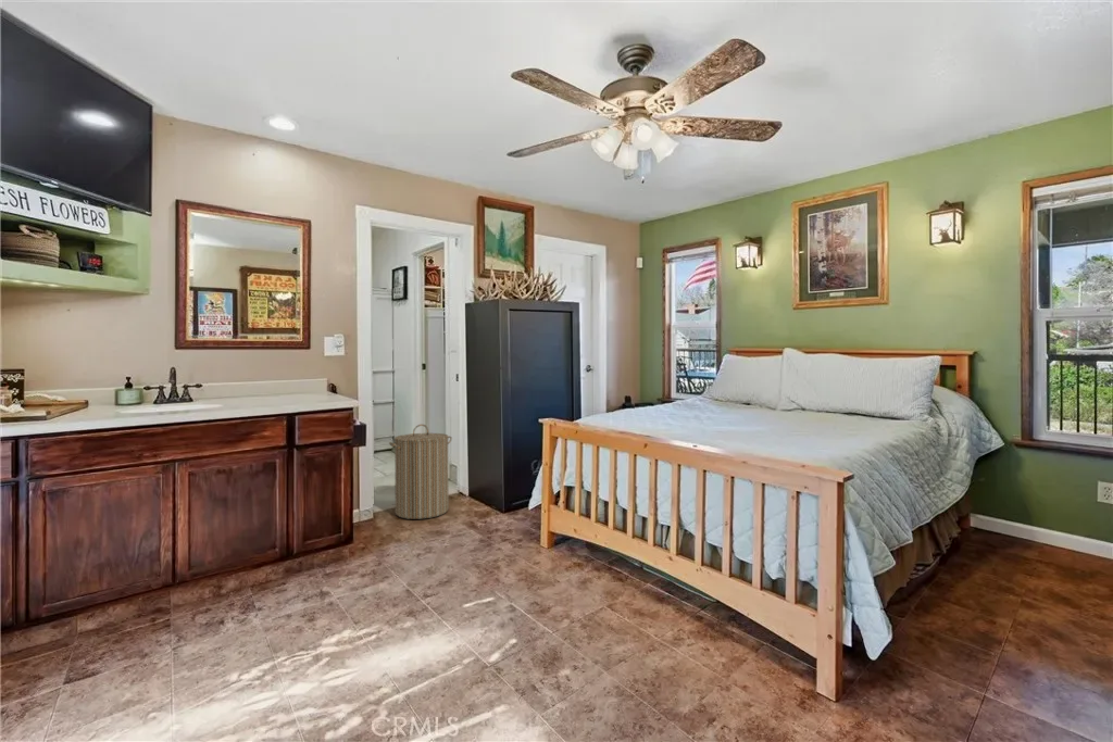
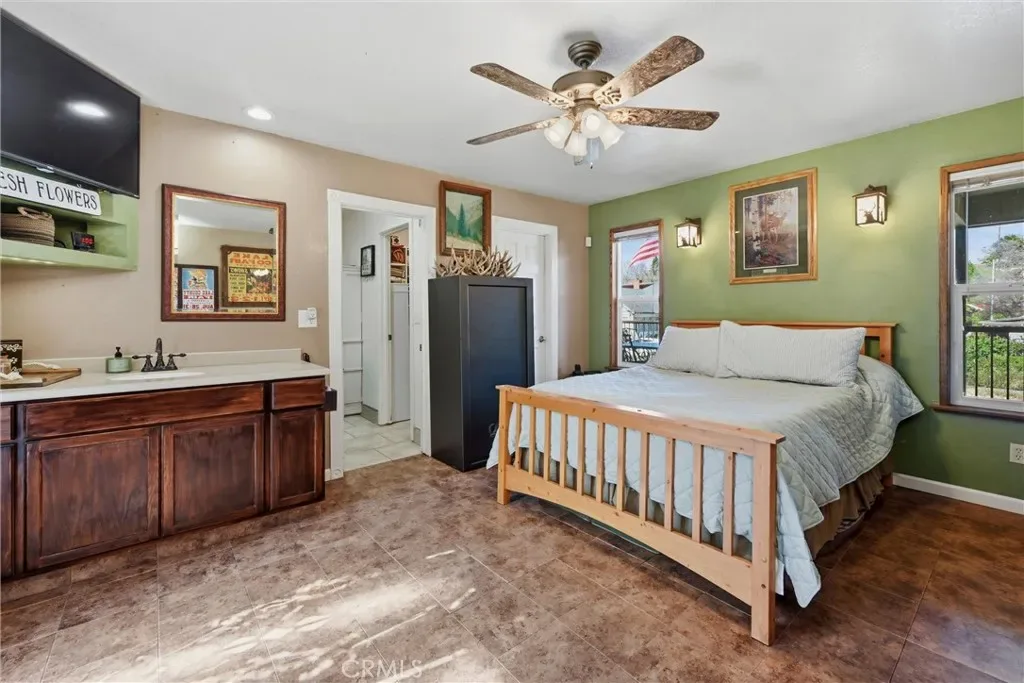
- laundry hamper [388,424,453,520]
